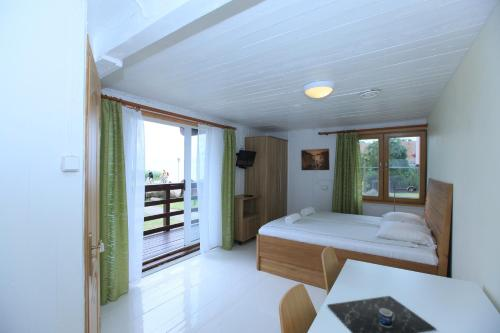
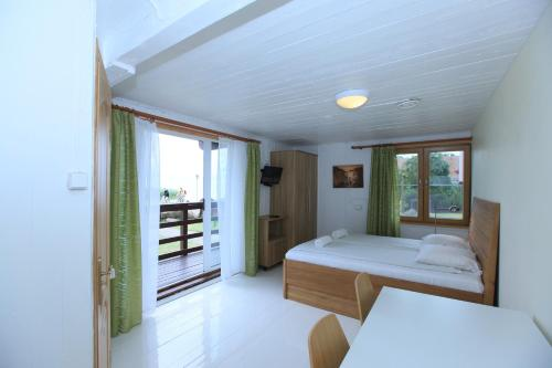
- placemat [326,295,437,333]
